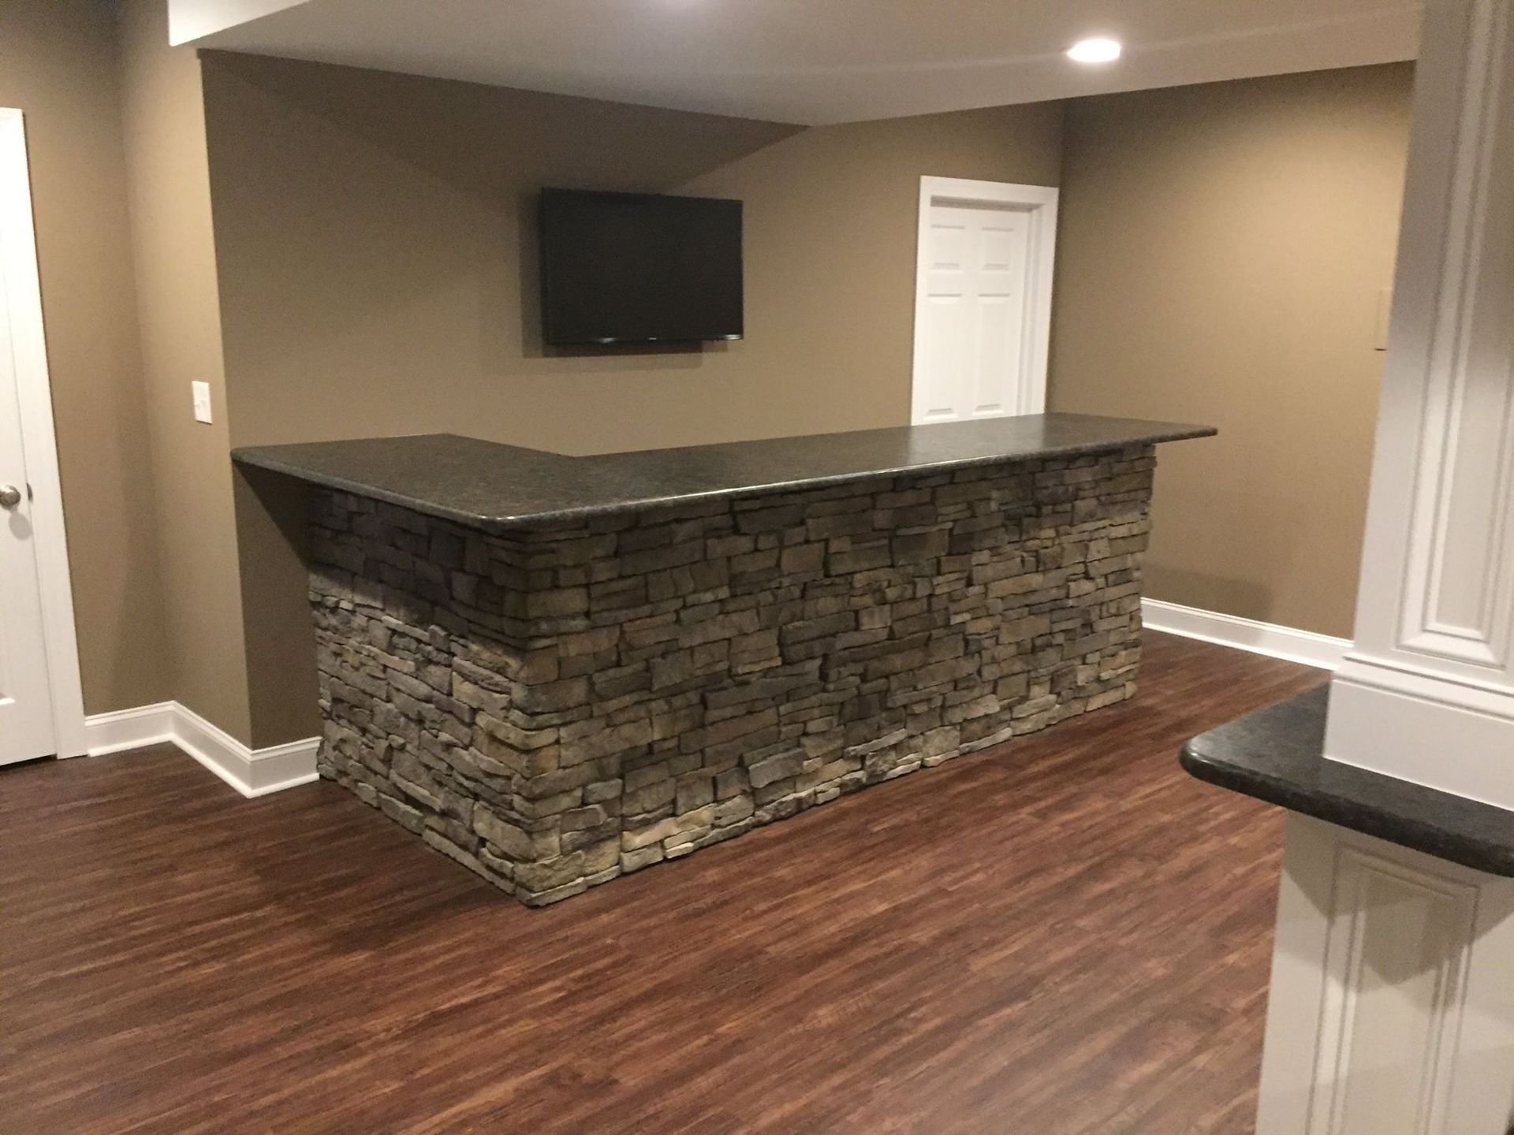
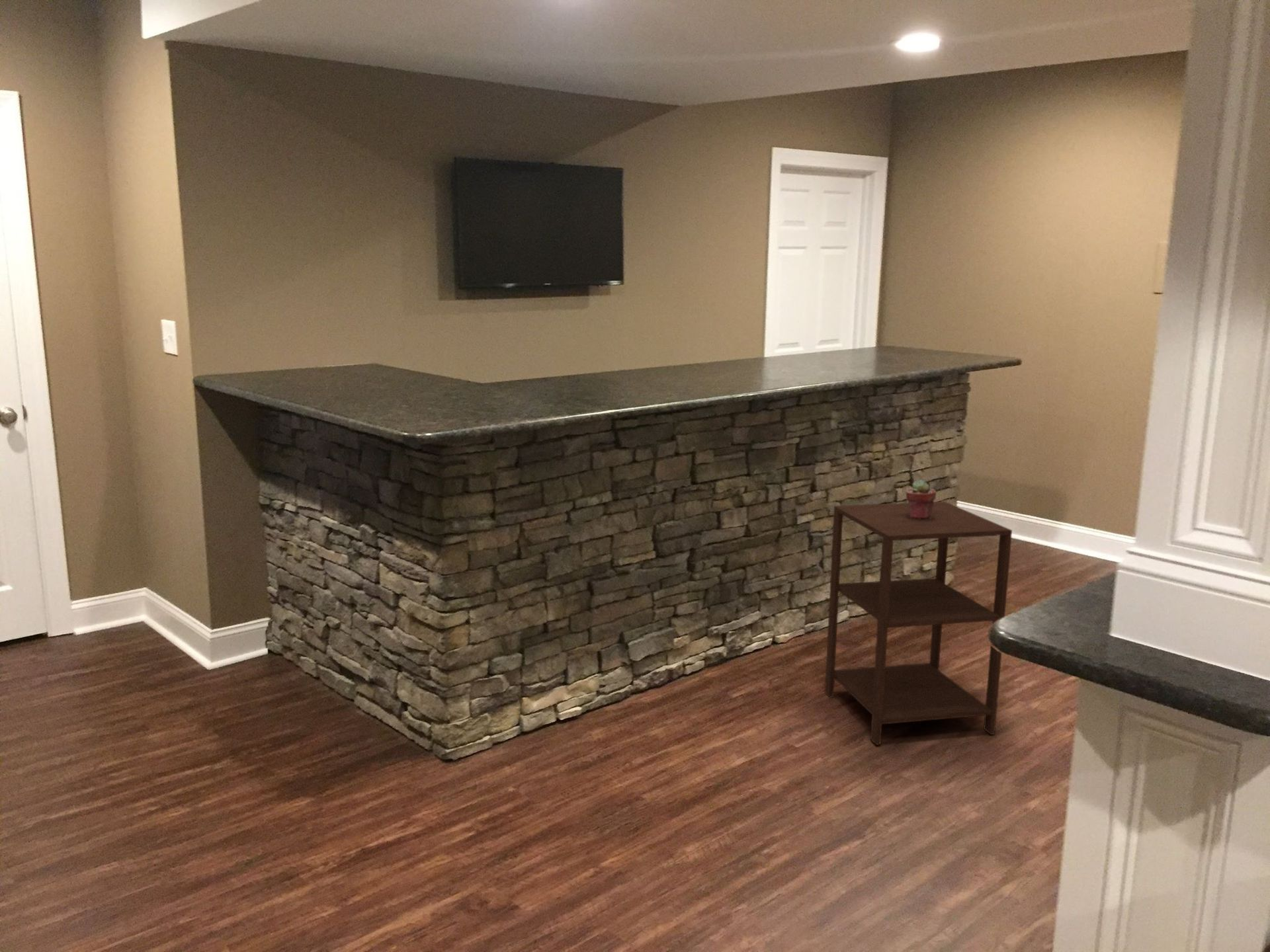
+ potted succulent [905,479,937,519]
+ side table [824,501,1013,746]
